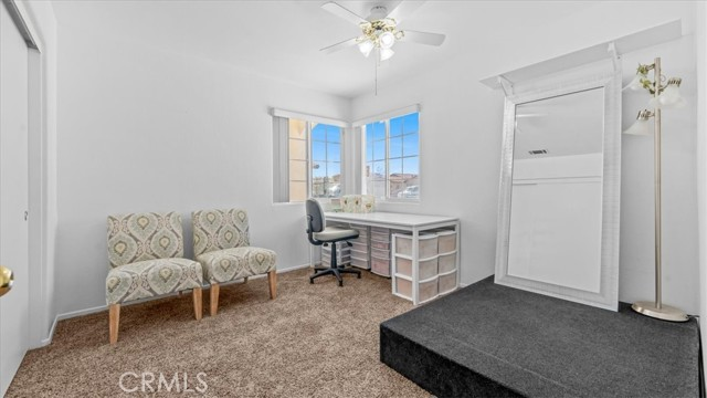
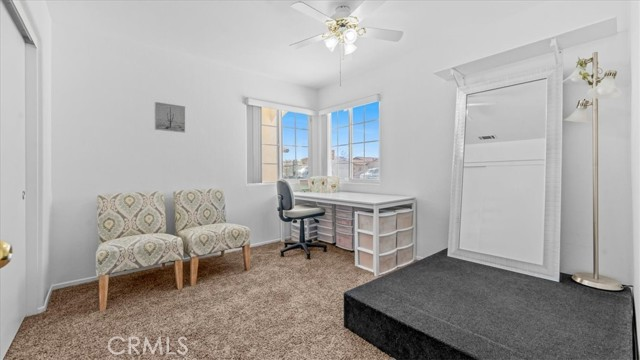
+ wall art [154,101,186,134]
